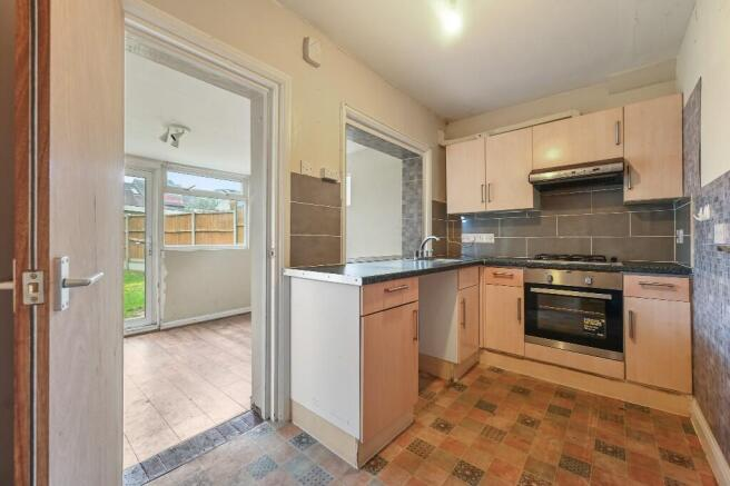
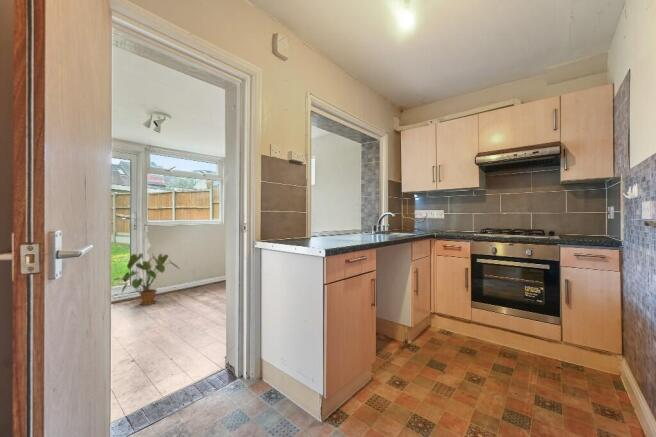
+ house plant [119,252,180,306]
